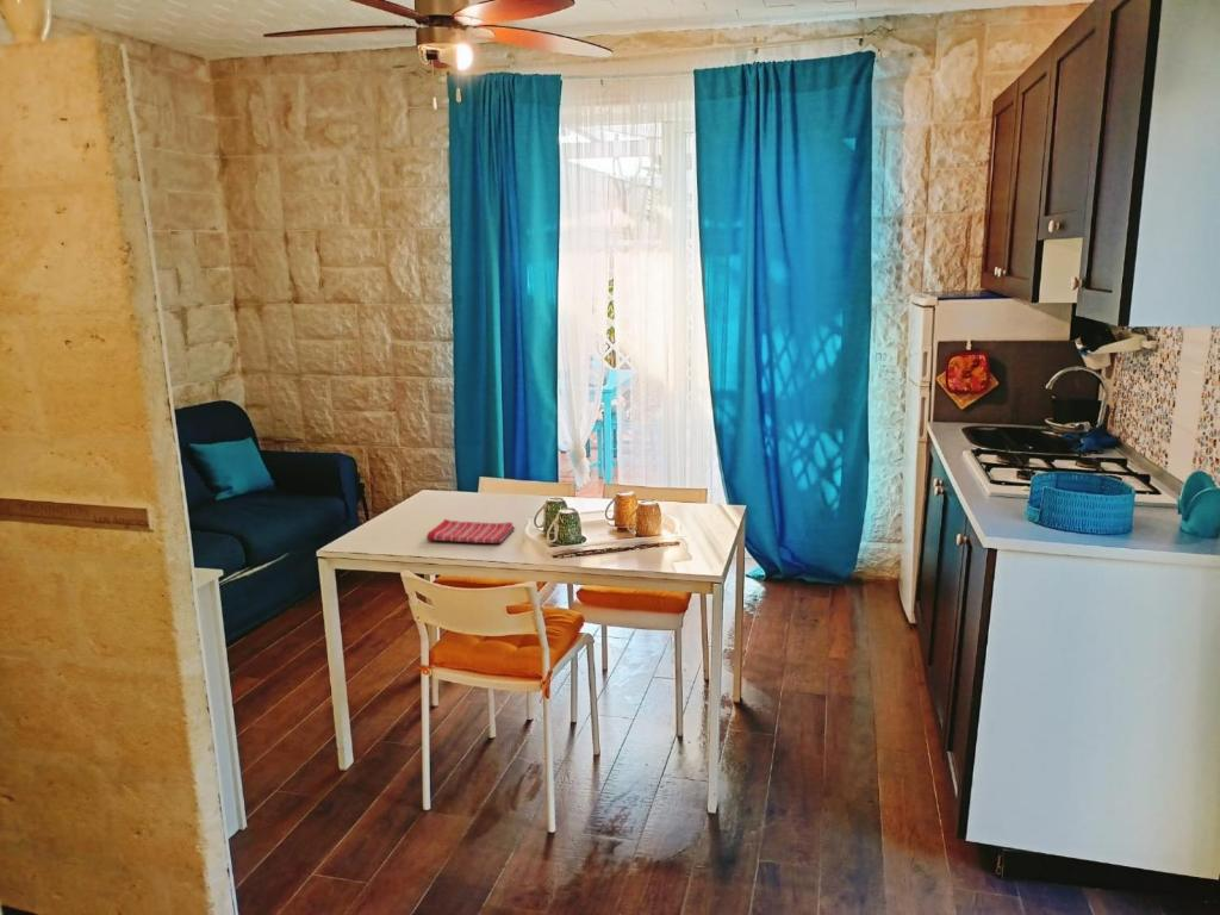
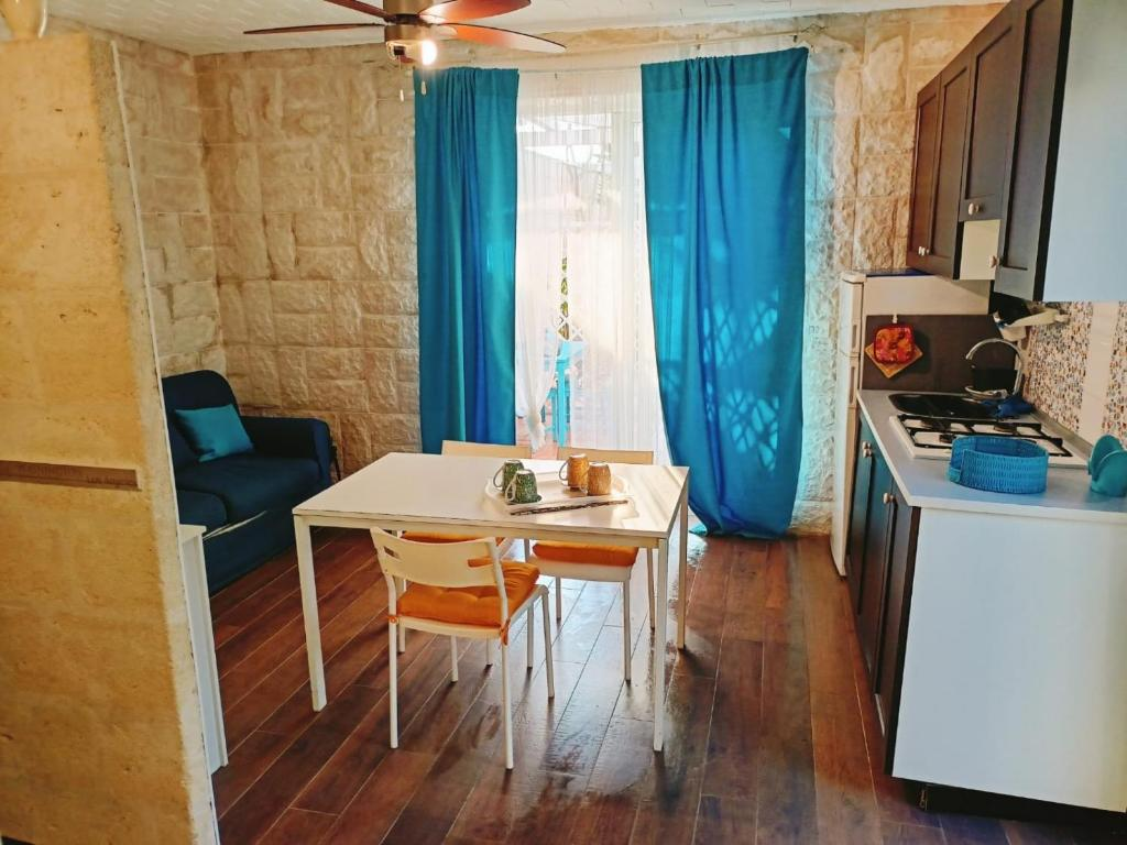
- dish towel [425,518,516,544]
